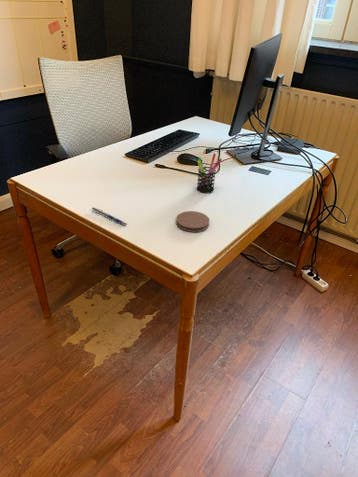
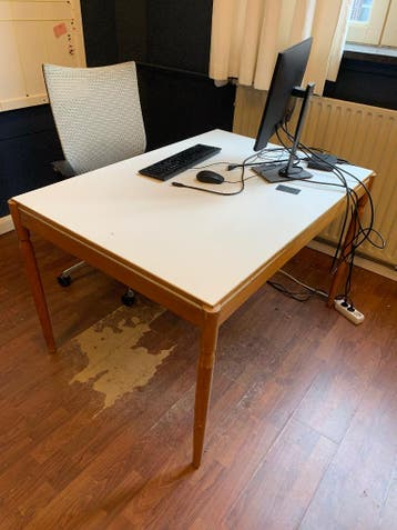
- coaster [175,210,210,233]
- pen [90,206,128,227]
- pen holder [196,152,223,194]
